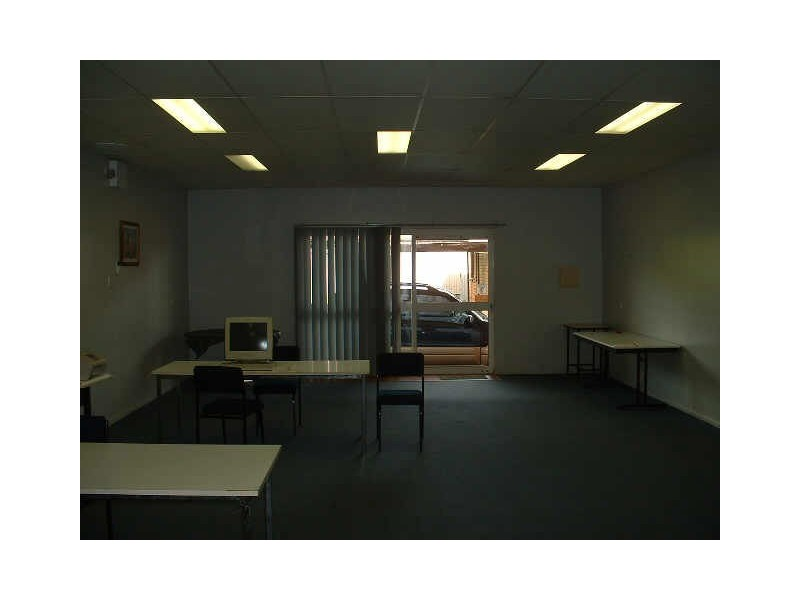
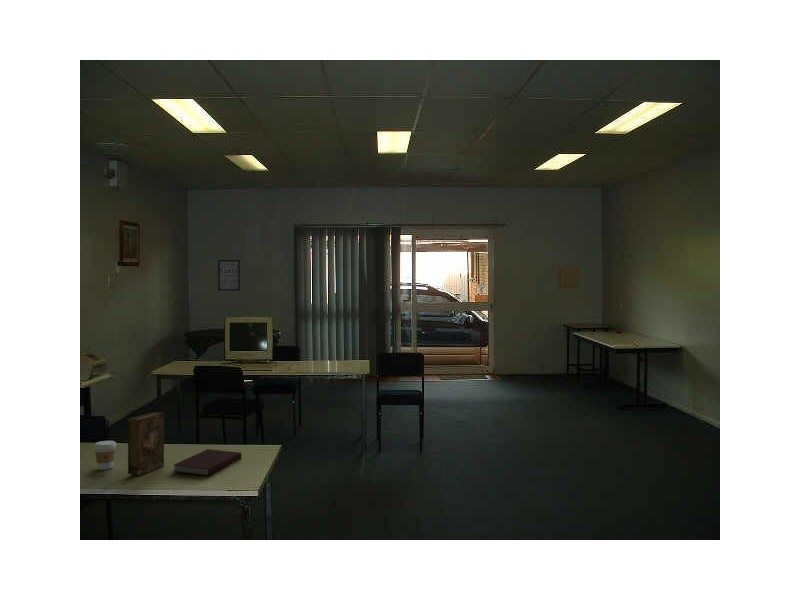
+ notebook [172,448,242,477]
+ book [127,411,165,477]
+ wall art [217,259,241,292]
+ coffee cup [94,440,117,471]
